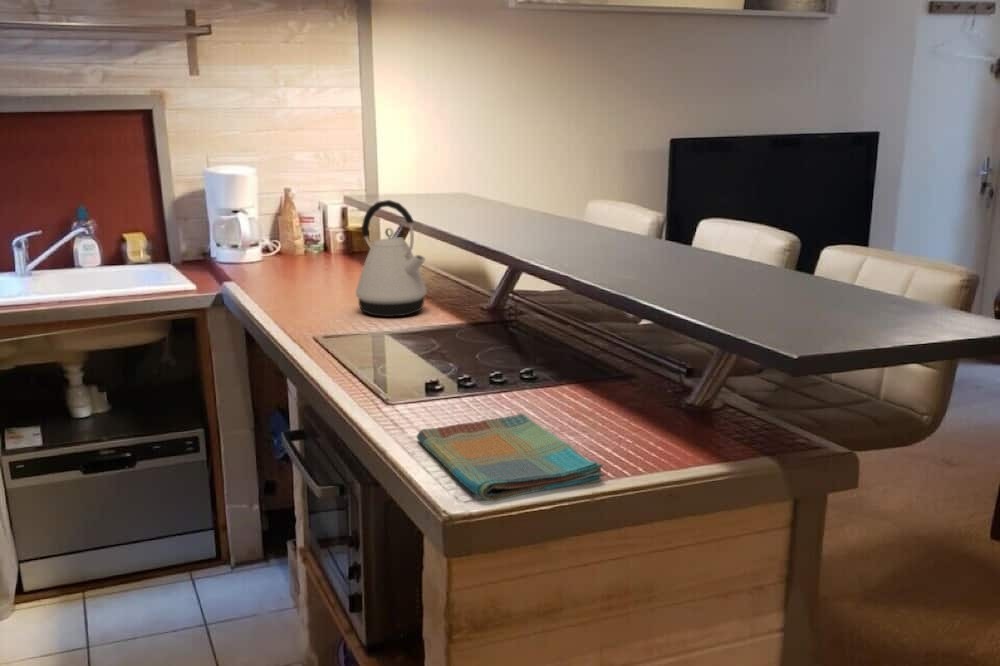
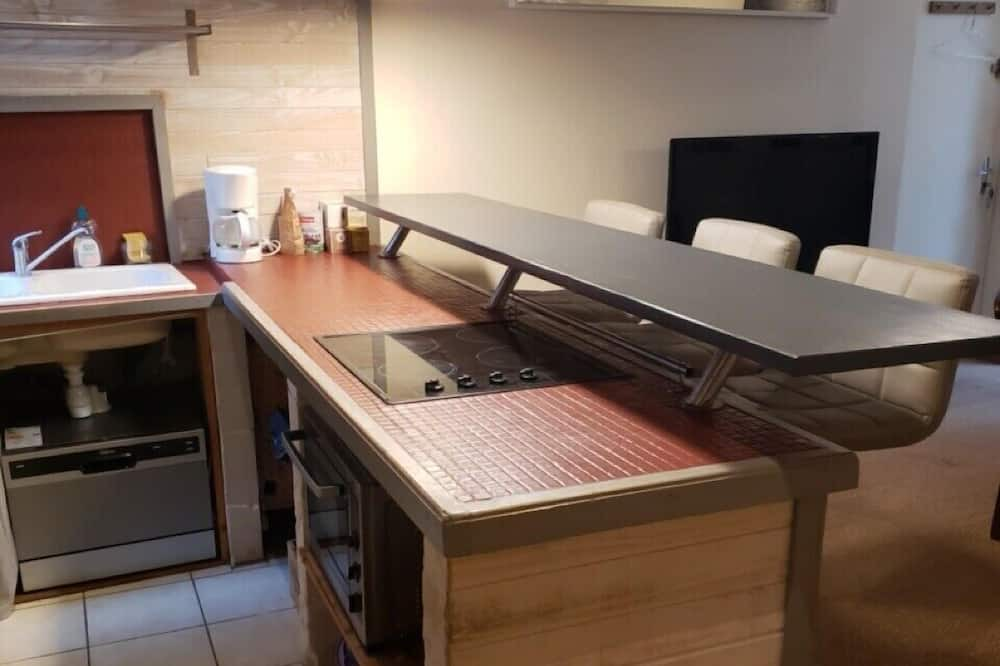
- dish towel [416,413,606,502]
- kettle [355,199,428,318]
